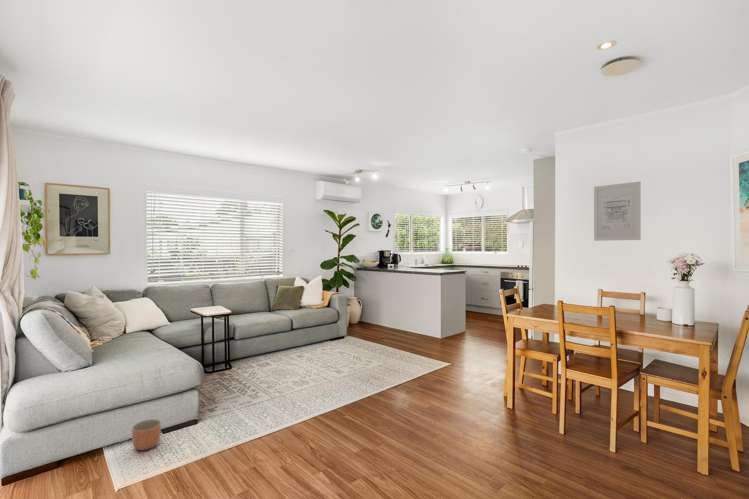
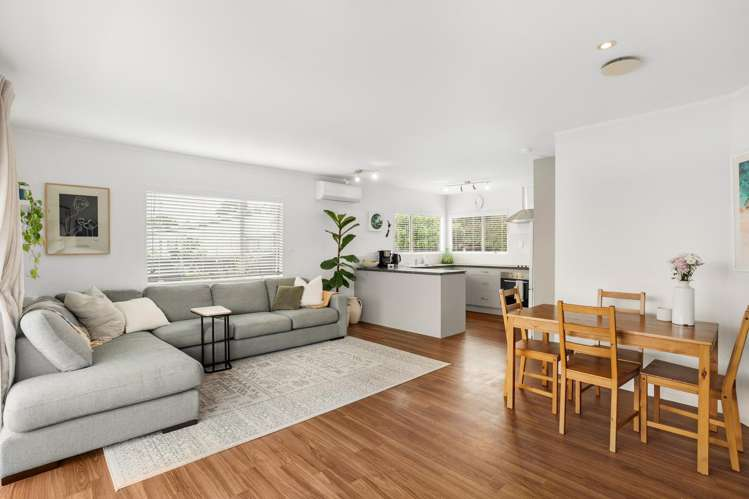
- planter [131,418,162,451]
- wall art [593,181,642,242]
